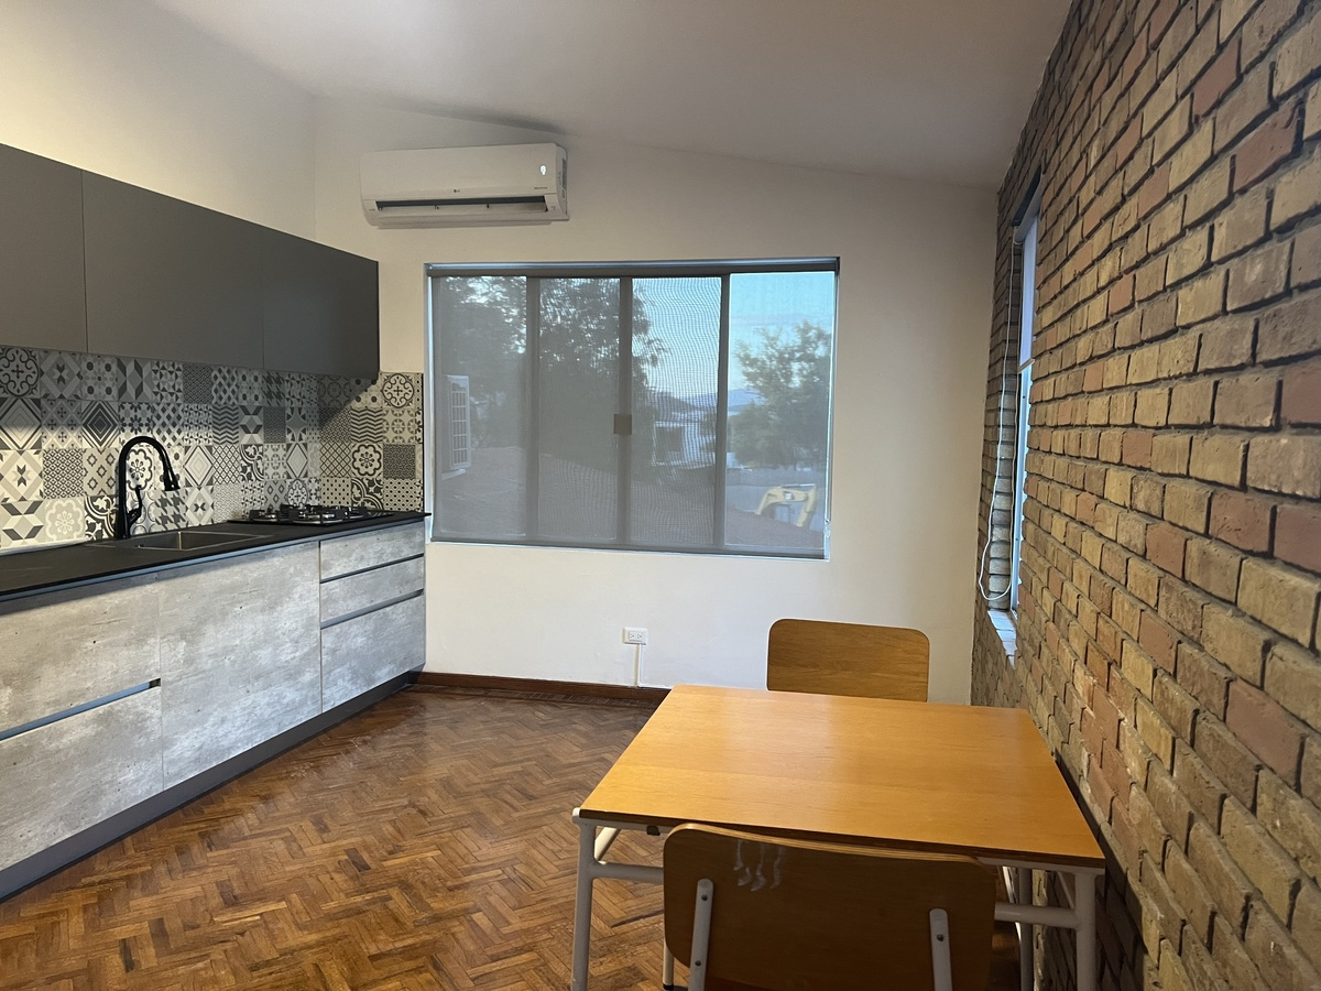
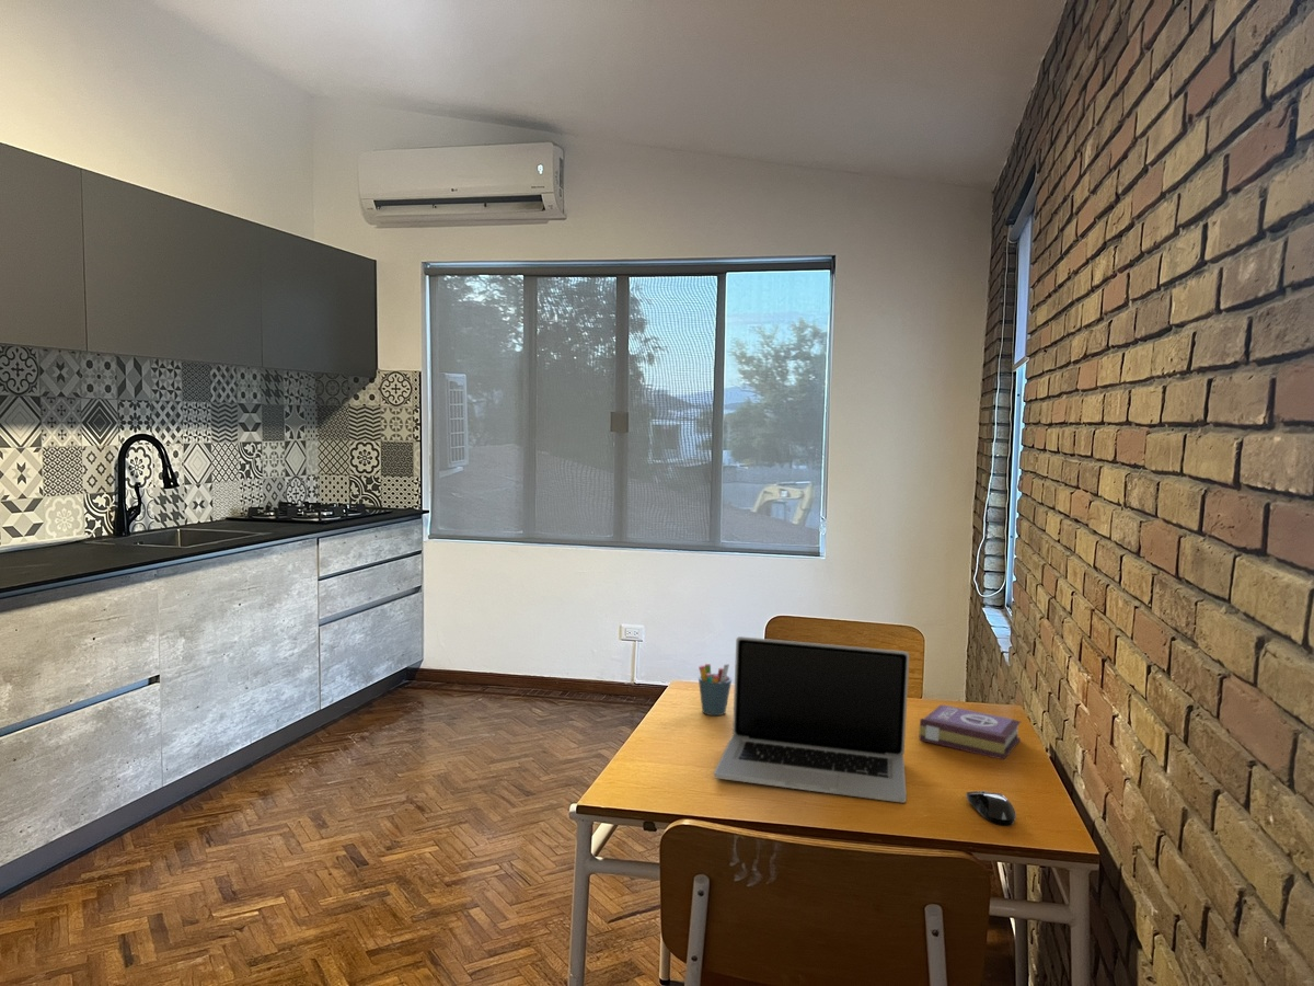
+ book [919,704,1022,760]
+ laptop [713,635,910,803]
+ computer mouse [966,790,1017,827]
+ pen holder [698,663,733,716]
